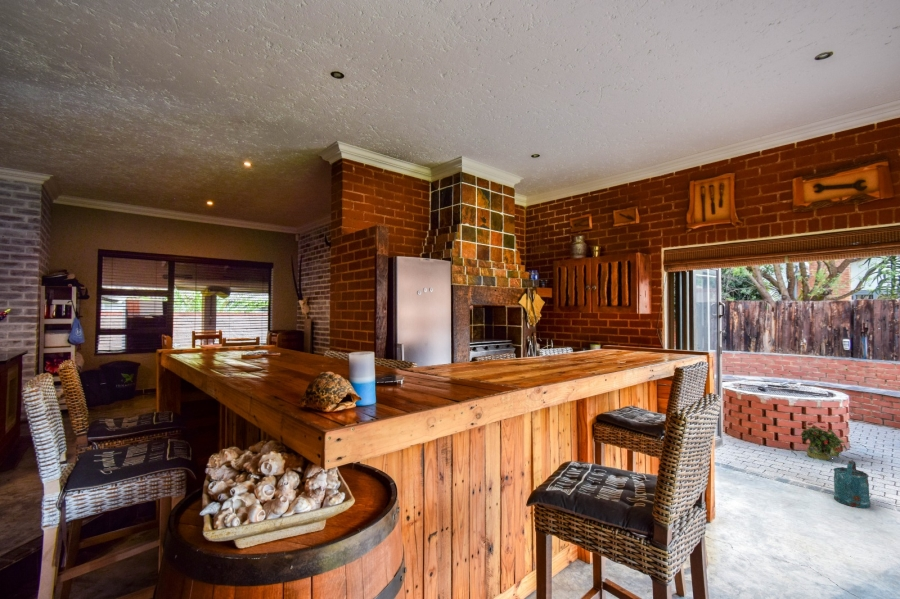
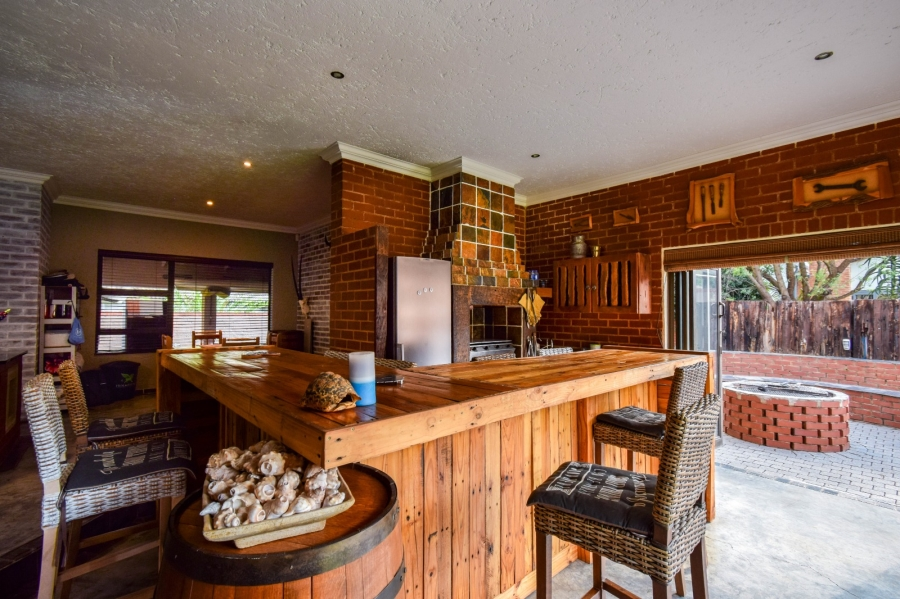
- potted plant [799,420,848,461]
- watering can [832,460,871,509]
